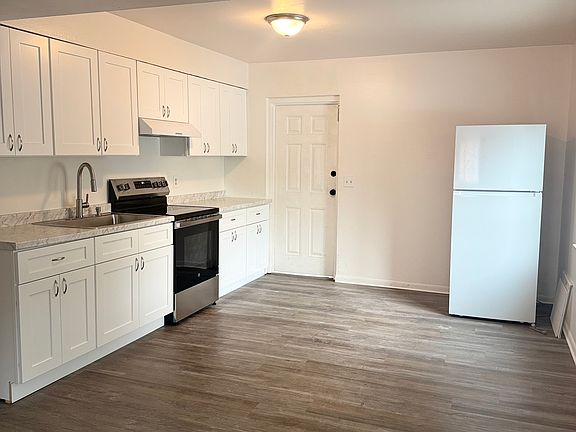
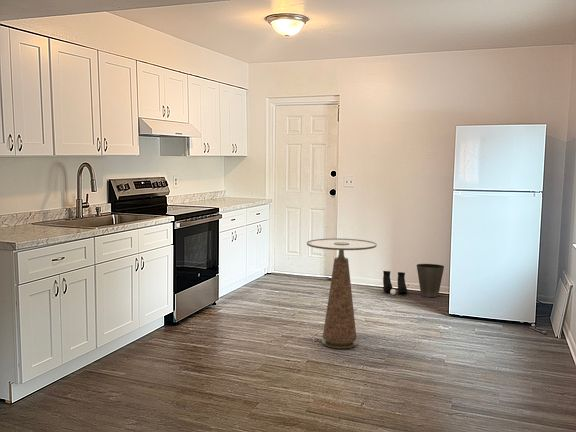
+ boots [382,270,408,296]
+ side table [306,238,378,349]
+ waste basket [416,263,445,298]
